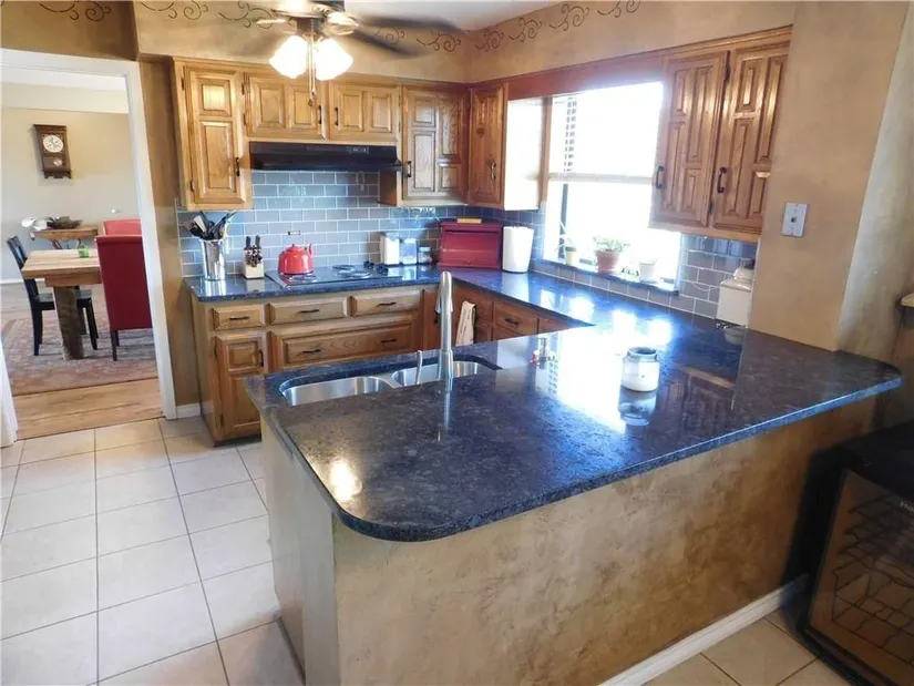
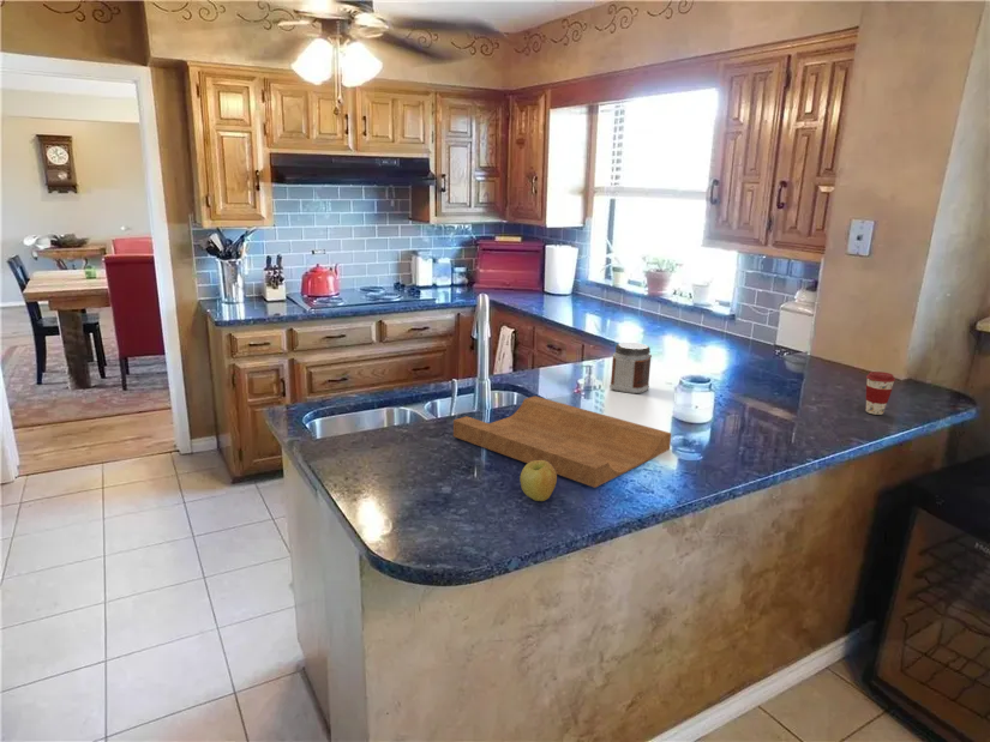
+ jar [608,342,653,394]
+ coffee cup [865,370,896,416]
+ cutting board [452,394,672,489]
+ apple [518,460,558,502]
